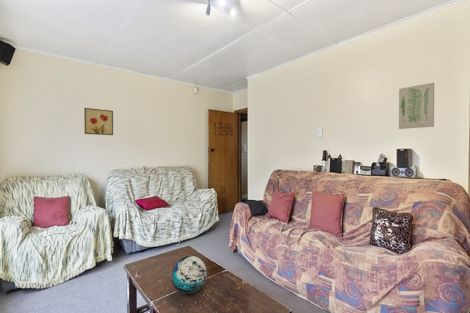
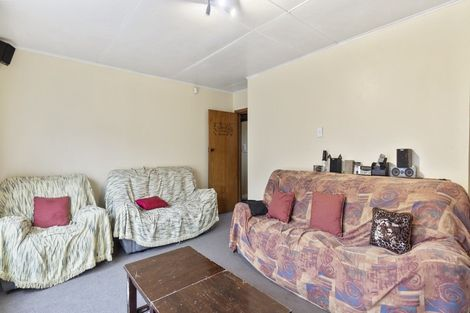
- decorative orb [171,255,208,295]
- wall art [398,82,435,130]
- wall art [83,107,114,136]
